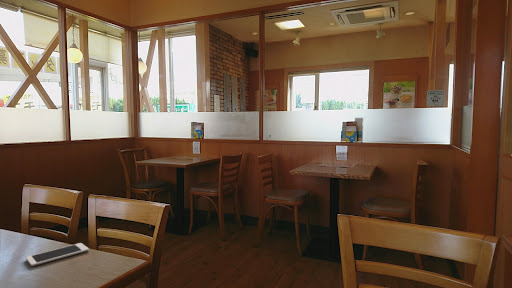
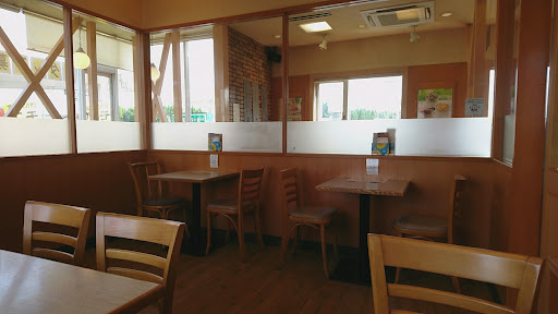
- cell phone [25,242,90,267]
